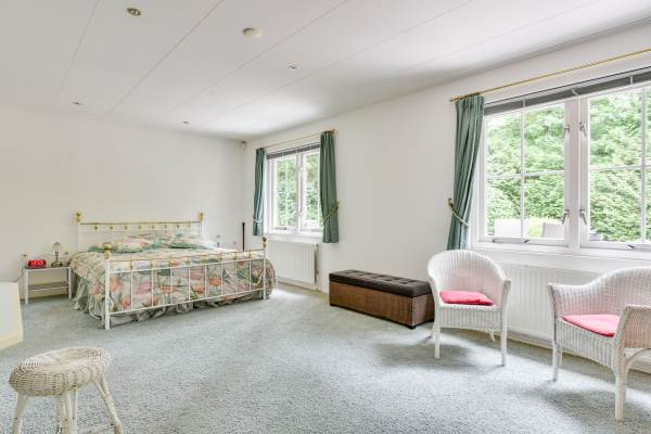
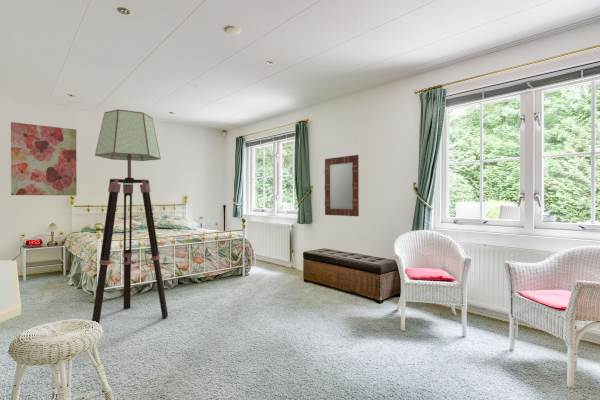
+ wall art [10,121,78,196]
+ home mirror [324,154,360,217]
+ floor lamp [91,109,169,324]
